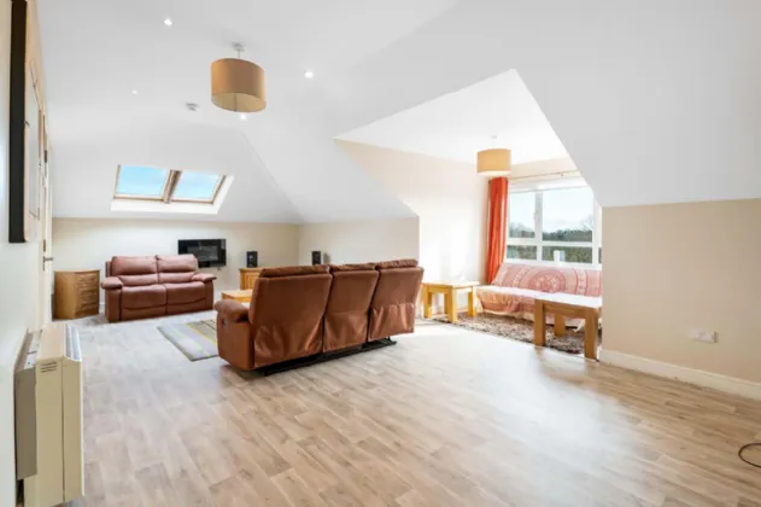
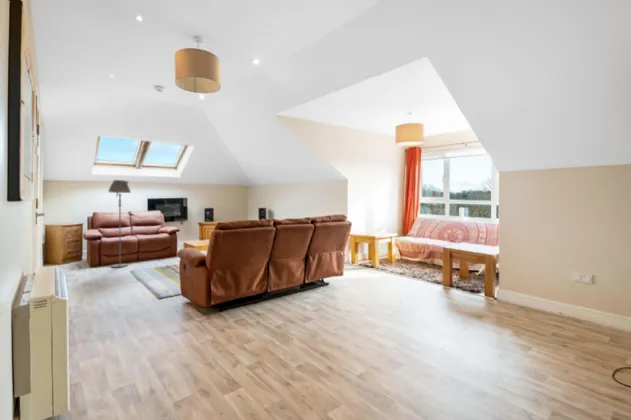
+ floor lamp [107,179,132,269]
